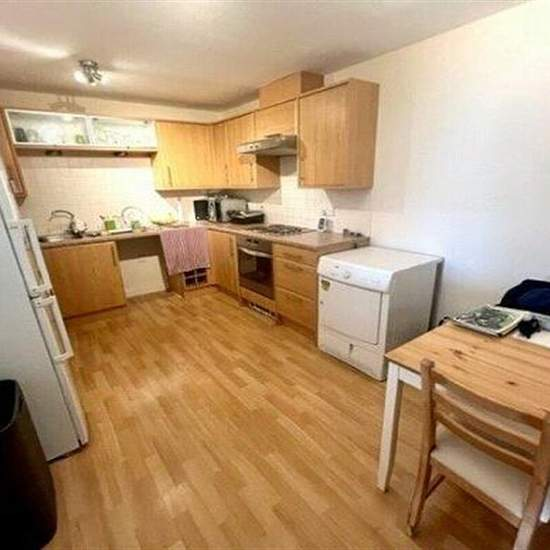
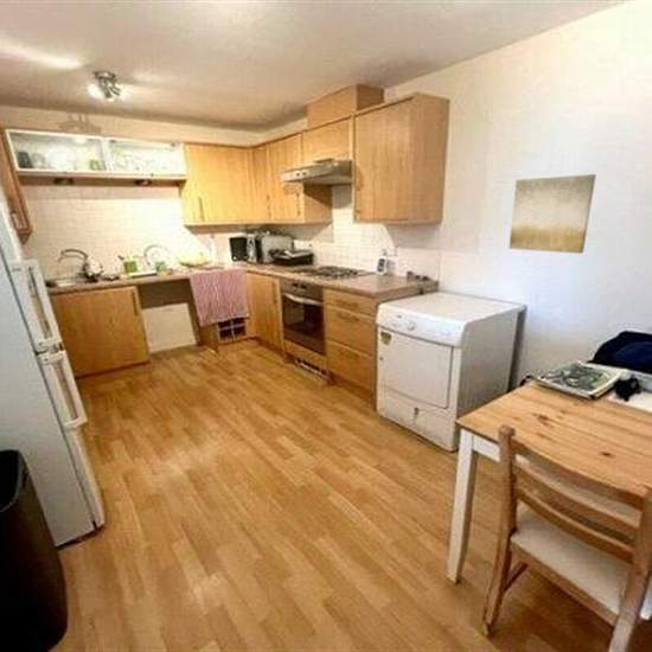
+ wall art [507,173,597,255]
